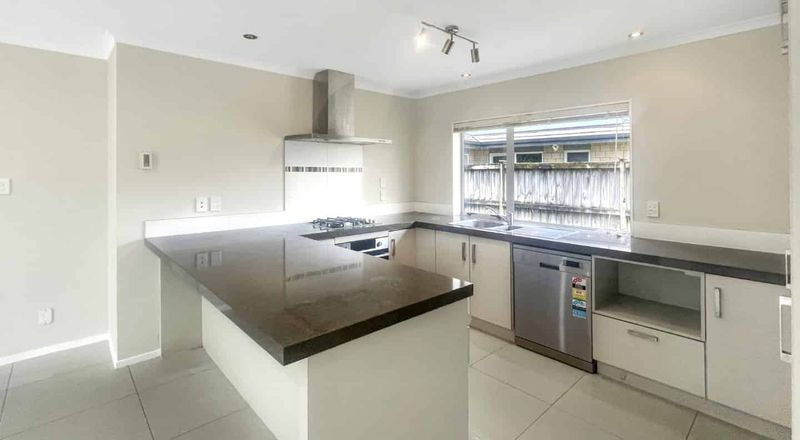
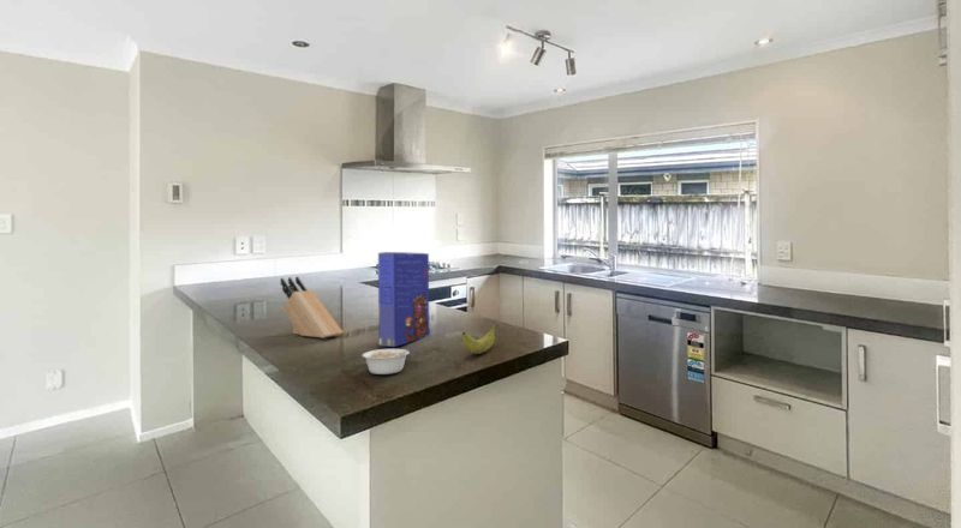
+ legume [360,344,418,376]
+ knife block [279,276,344,338]
+ cereal box [377,251,430,348]
+ banana [461,323,496,355]
